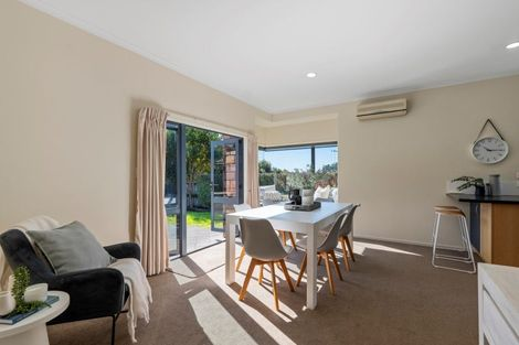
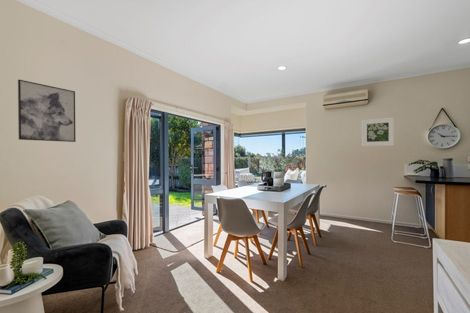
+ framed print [361,117,395,147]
+ wall art [17,79,77,143]
